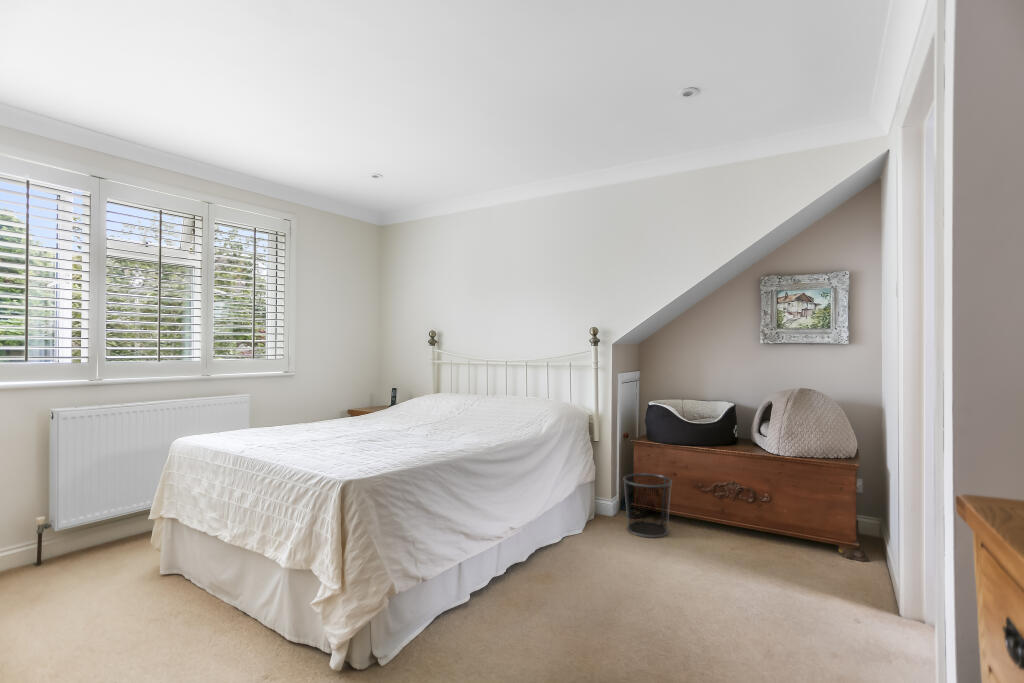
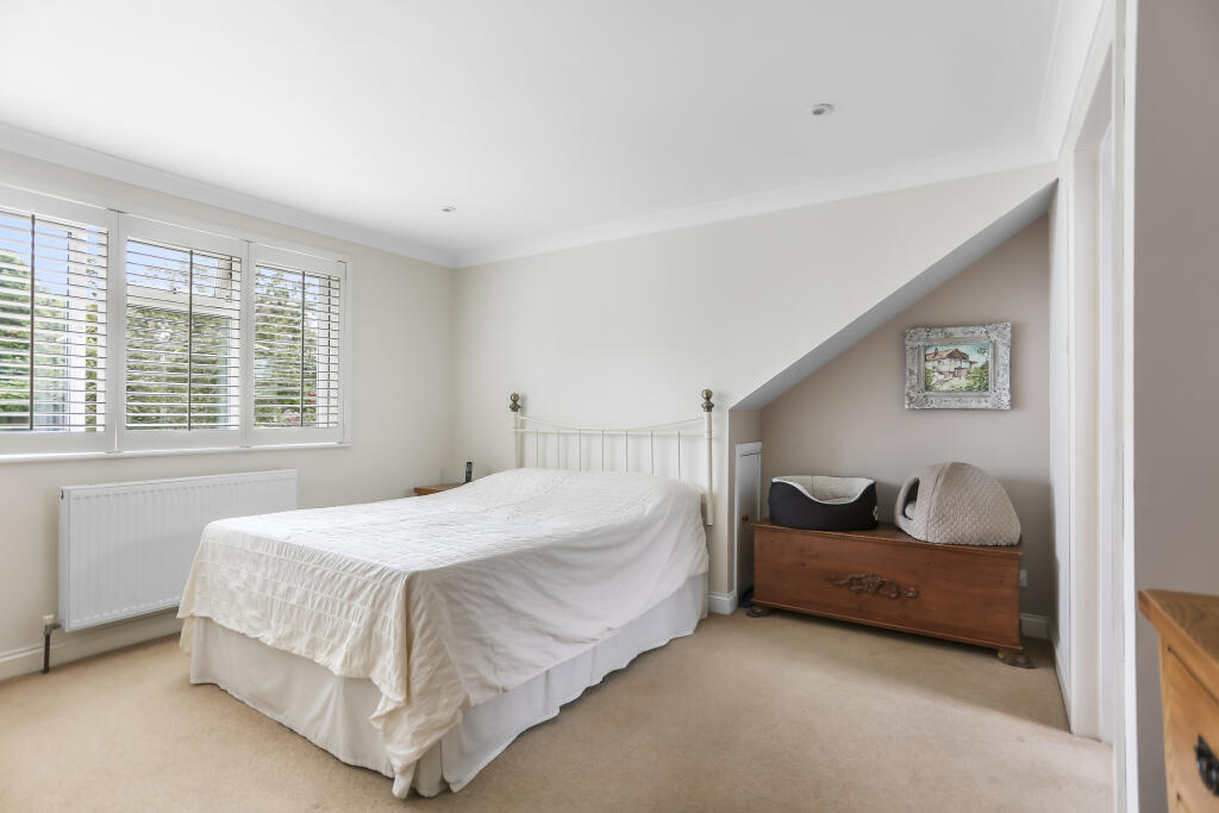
- waste bin [622,472,673,538]
